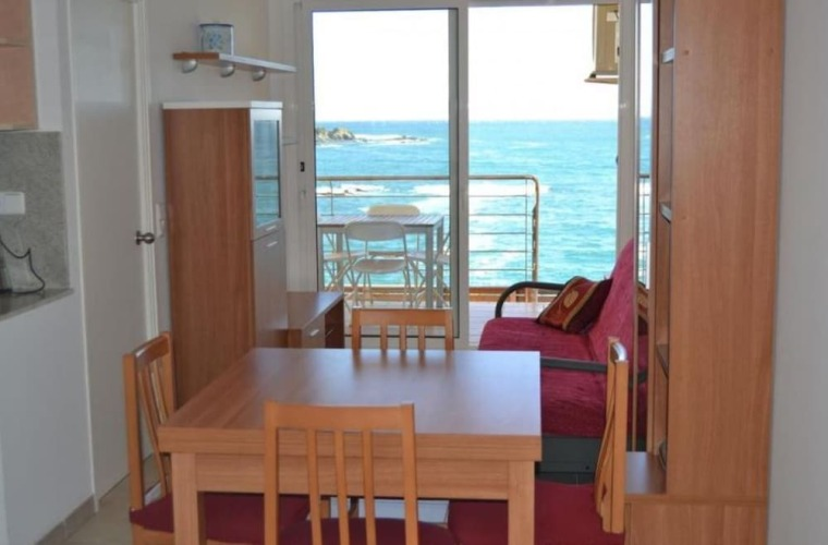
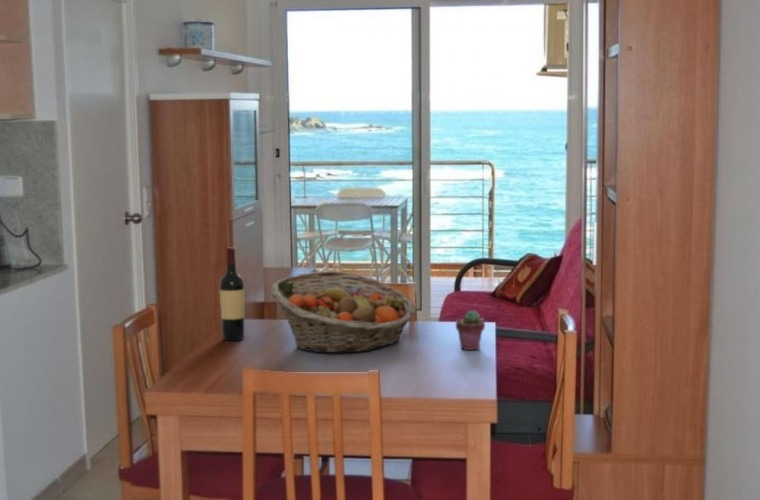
+ potted succulent [455,309,486,351]
+ wine bottle [219,247,245,342]
+ fruit basket [270,270,416,354]
